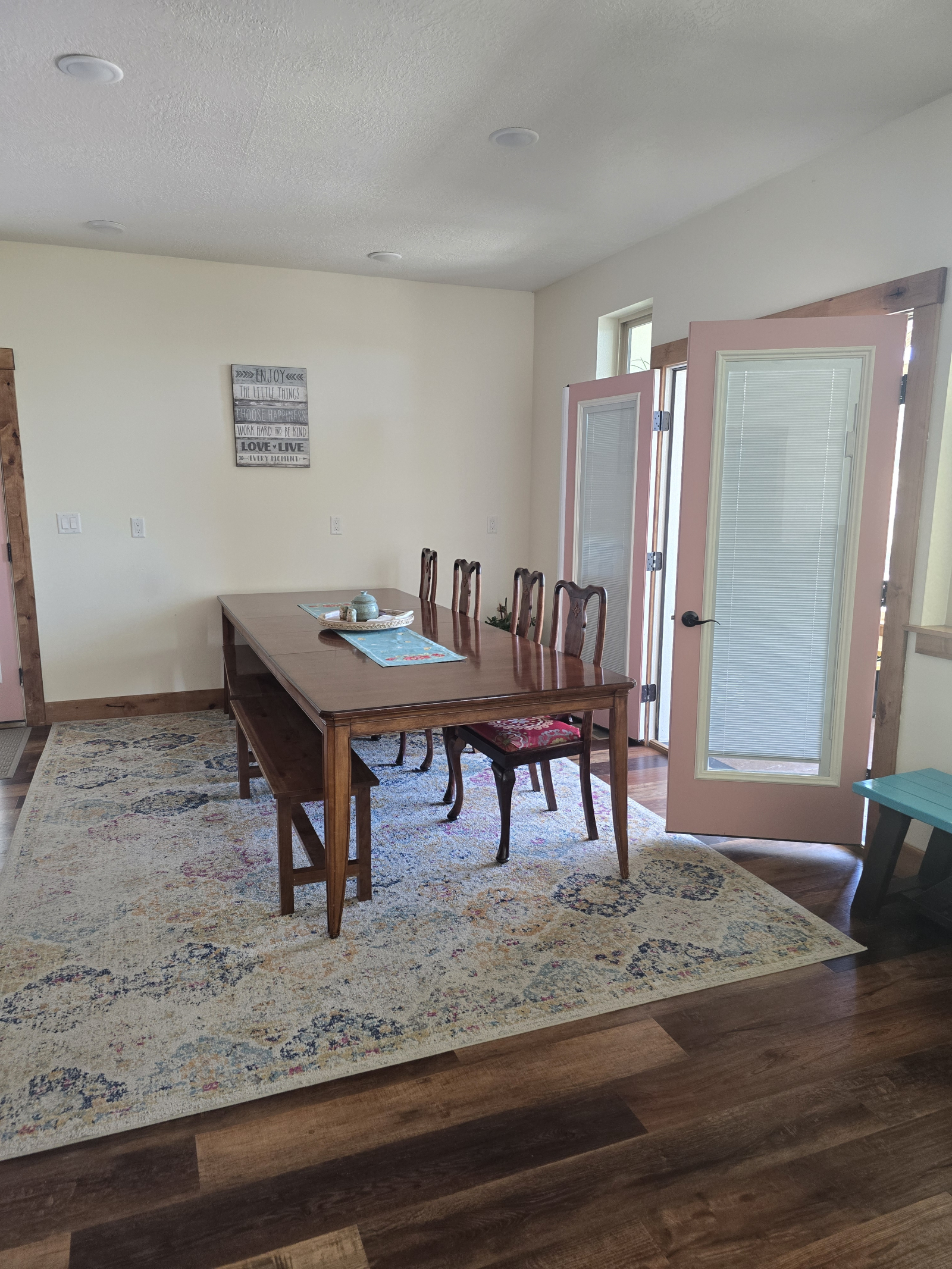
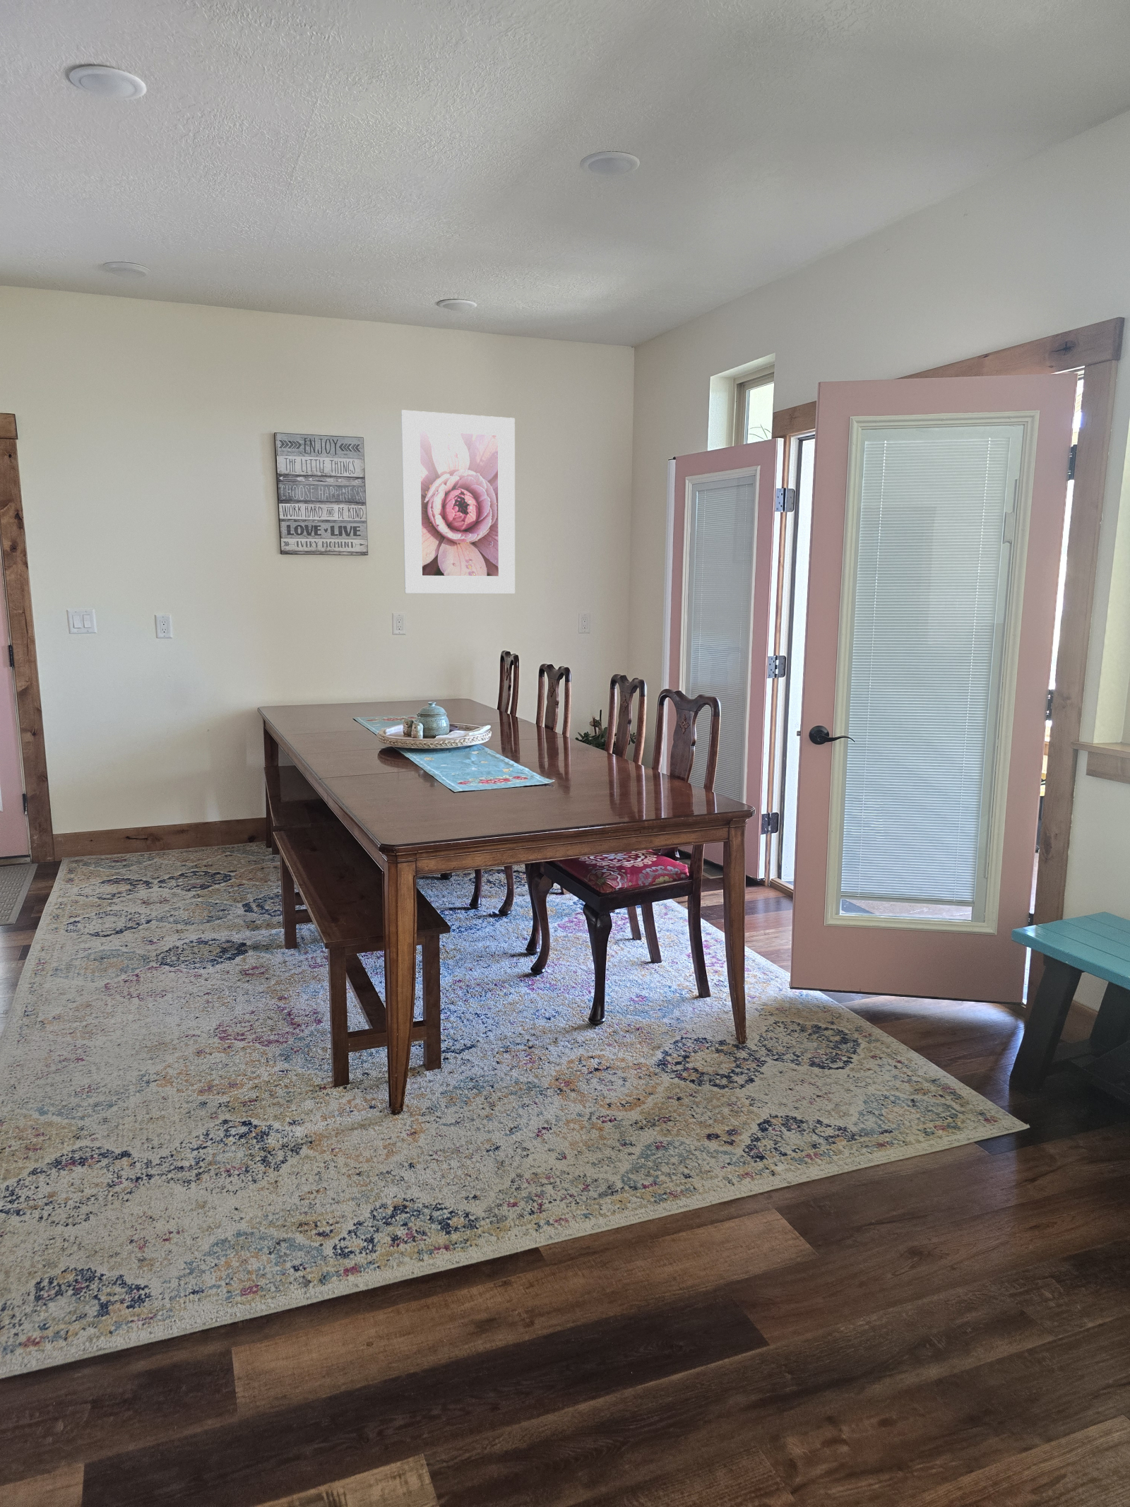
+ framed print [400,409,515,594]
